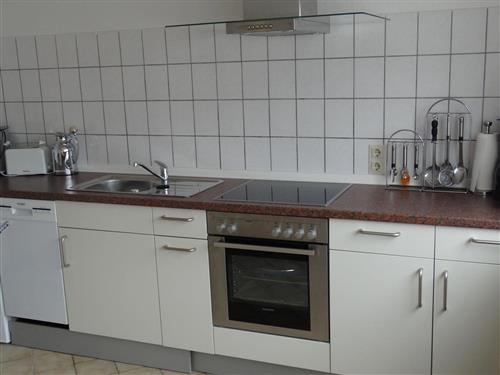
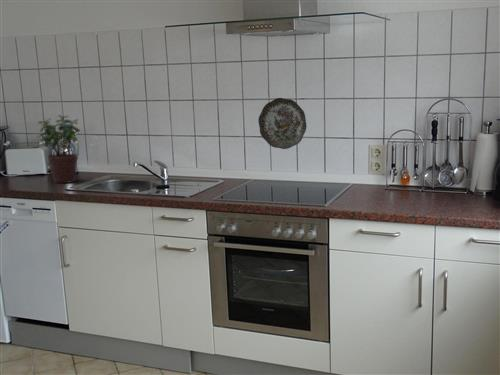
+ decorative plate [257,97,307,150]
+ potted plant [36,114,81,184]
